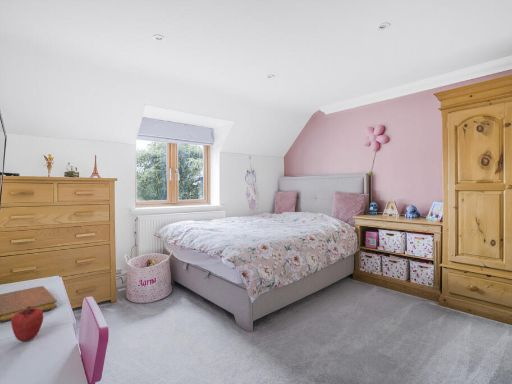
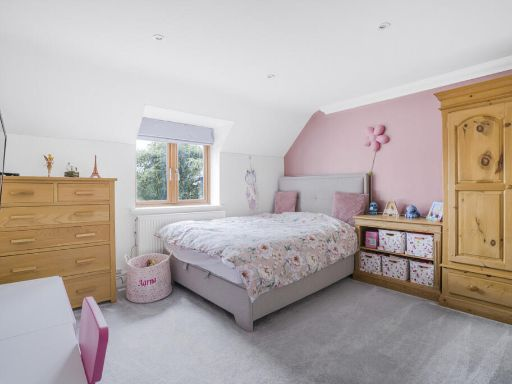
- apple [10,306,44,342]
- notebook [0,285,58,323]
